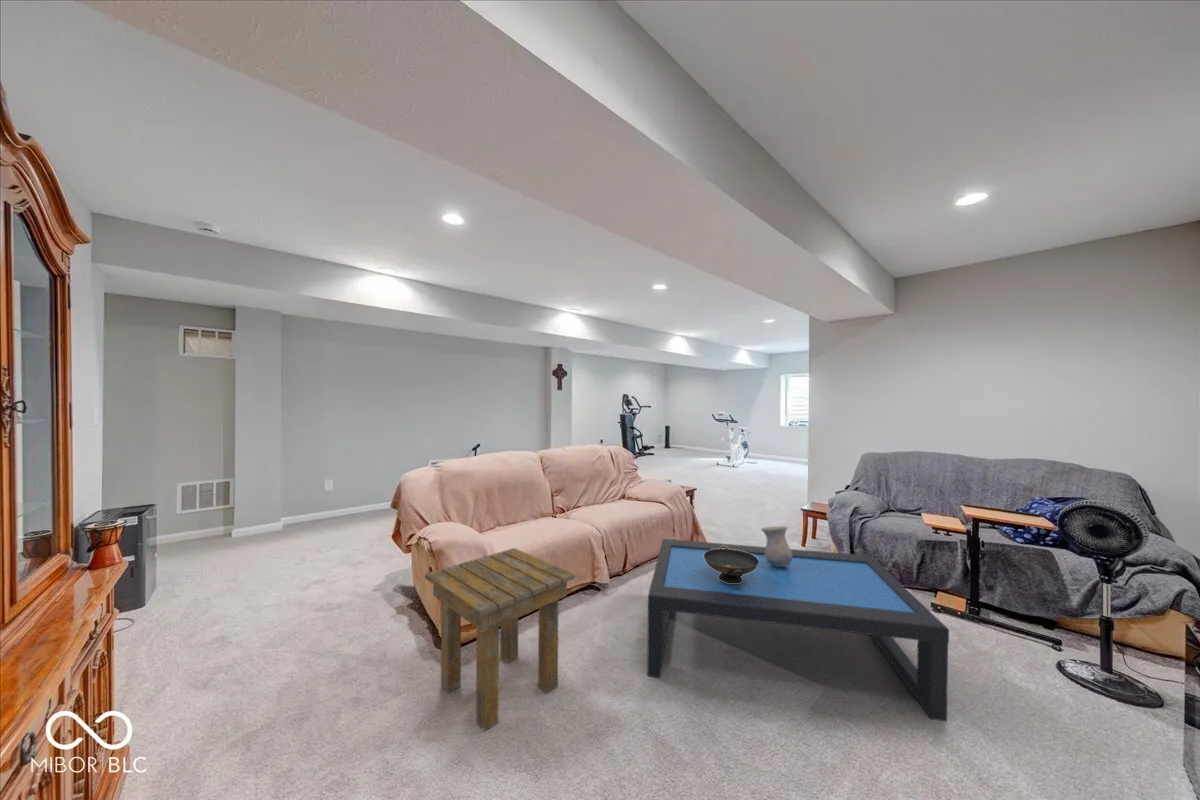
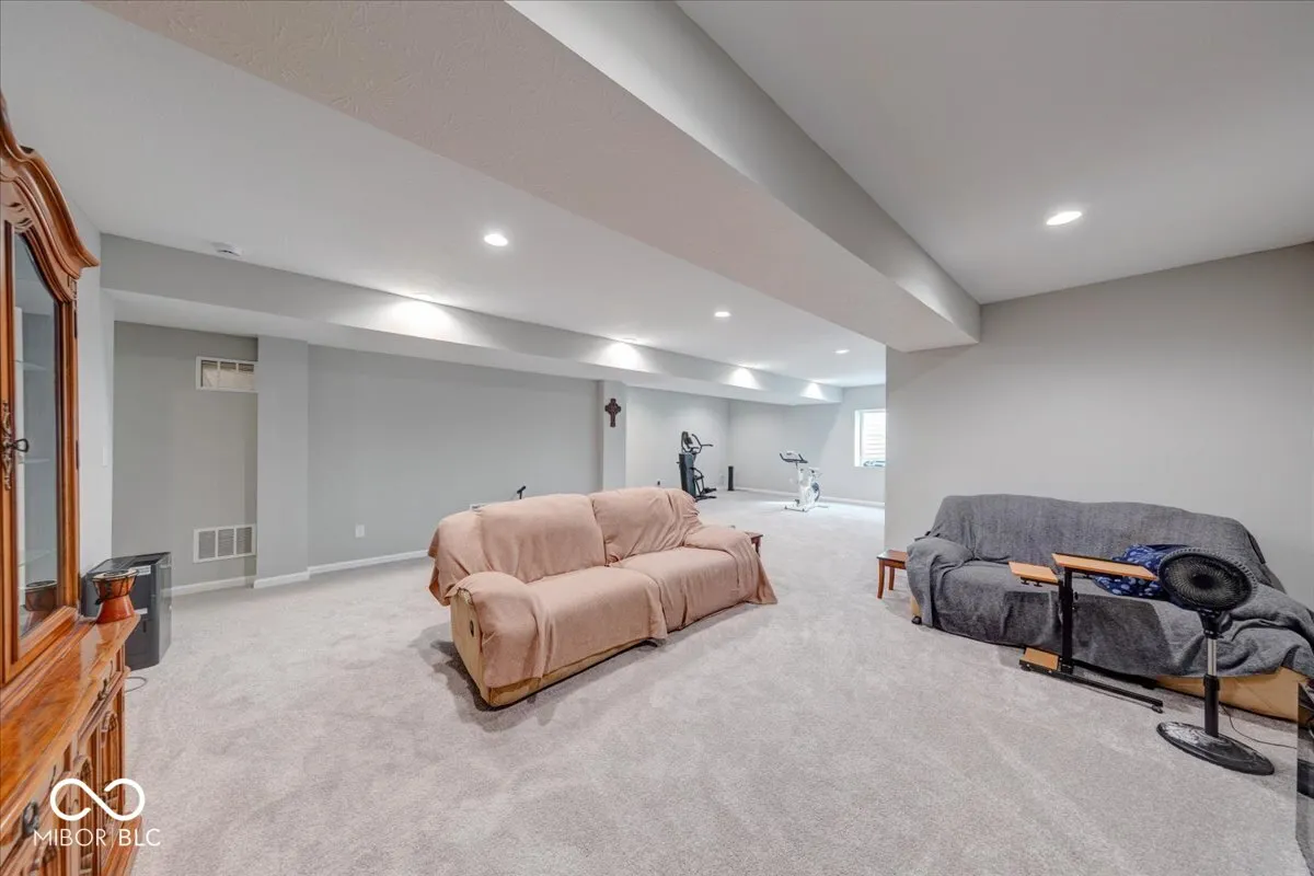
- decorative bowl [703,546,759,583]
- vase [760,525,792,567]
- side table [424,547,576,732]
- coffee table [646,538,950,722]
